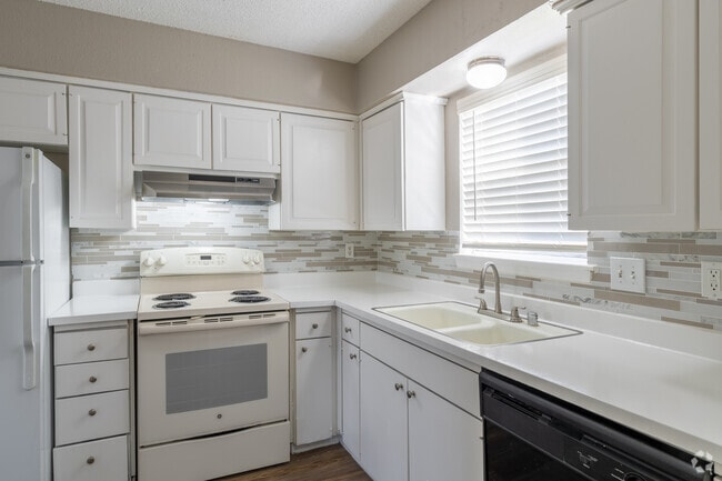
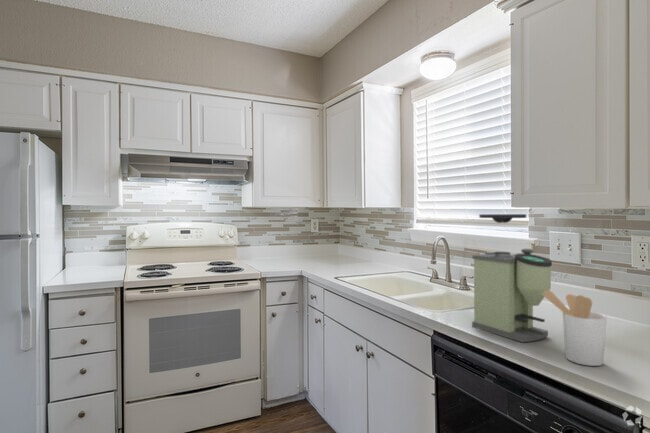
+ coffee grinder [471,213,553,343]
+ utensil holder [542,290,608,367]
